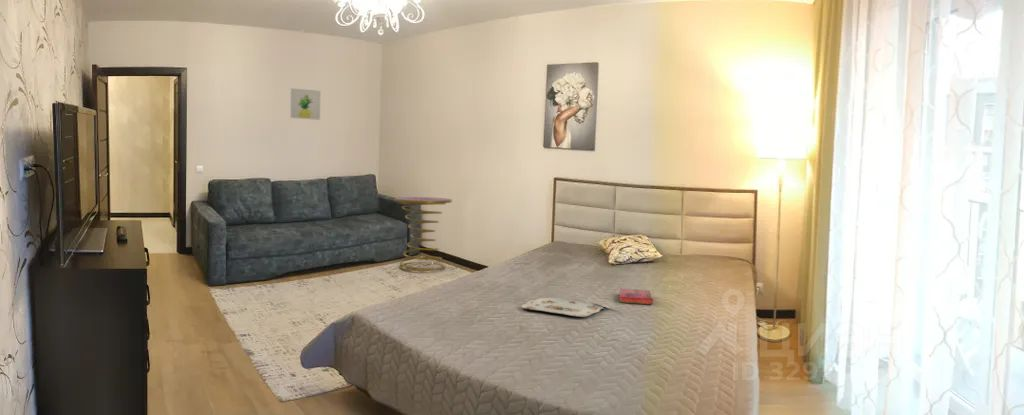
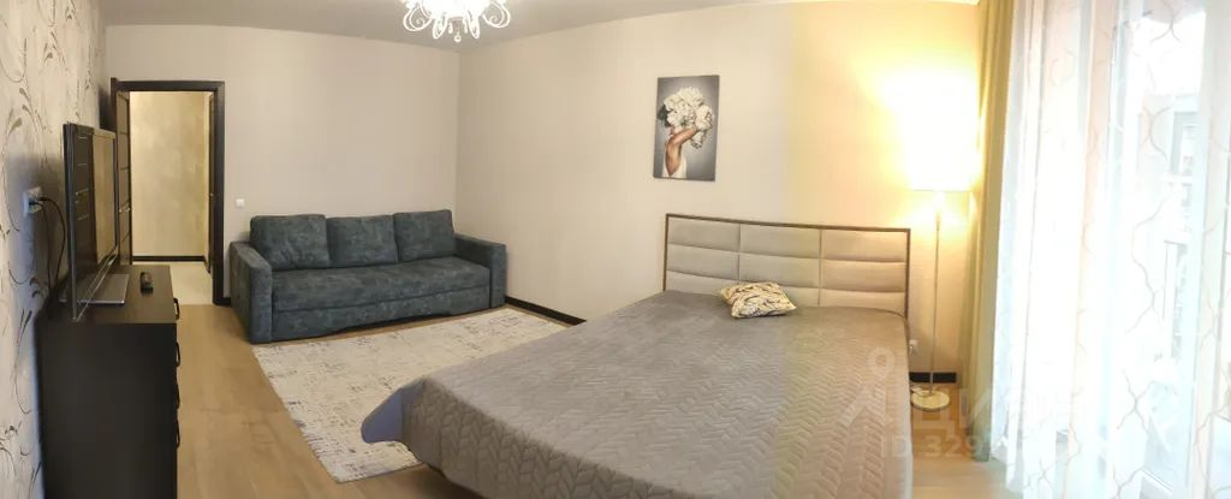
- hardback book [619,287,654,306]
- serving tray [520,297,604,318]
- side table [393,196,453,272]
- wall art [289,87,321,121]
